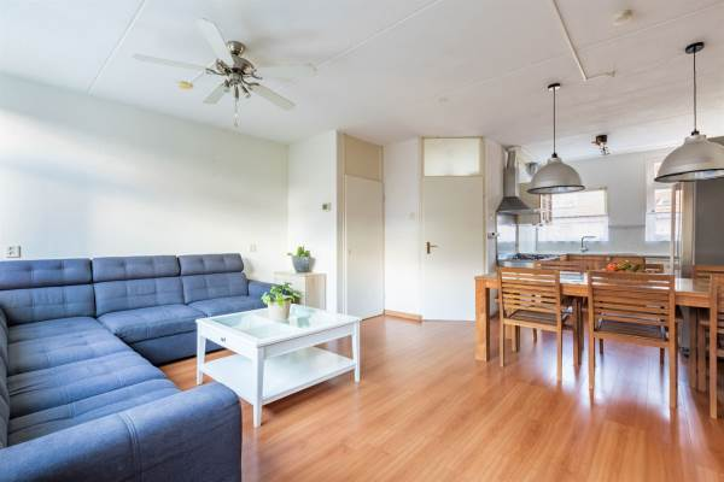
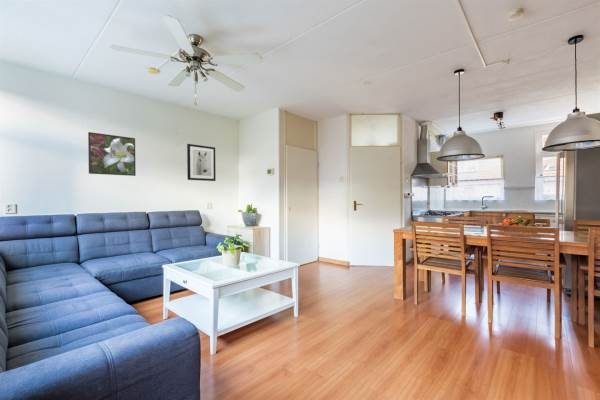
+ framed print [87,131,137,177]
+ wall art [186,143,217,182]
